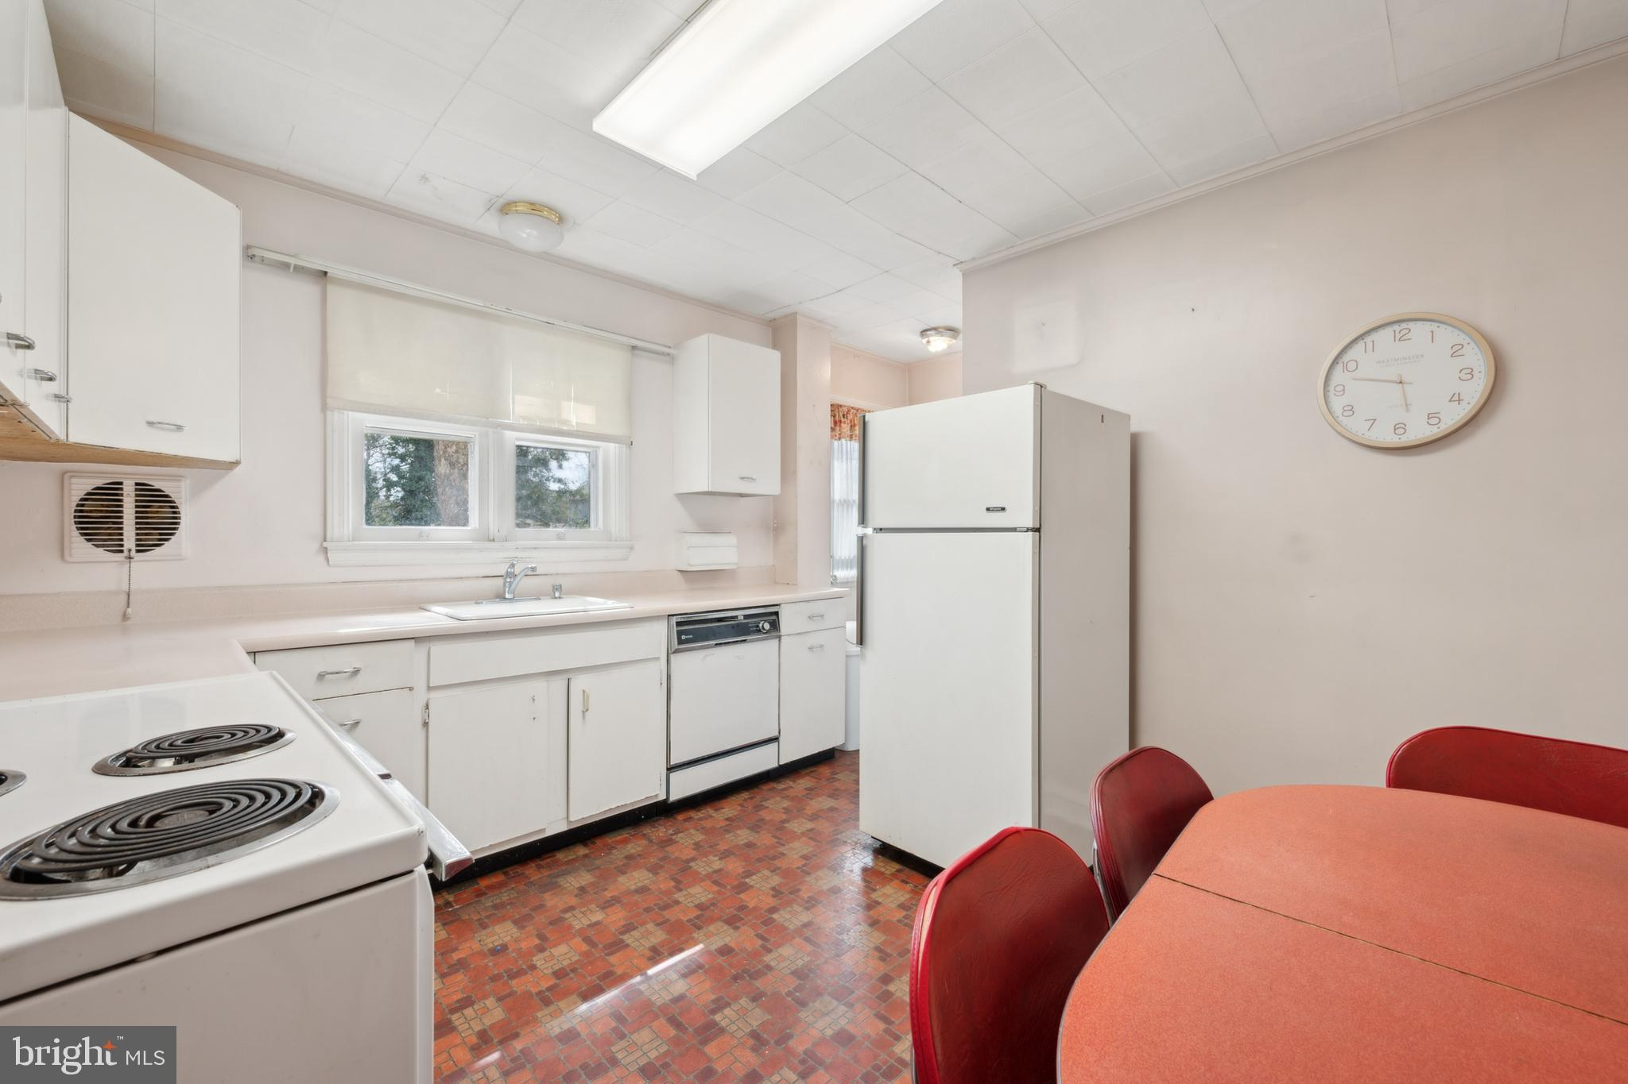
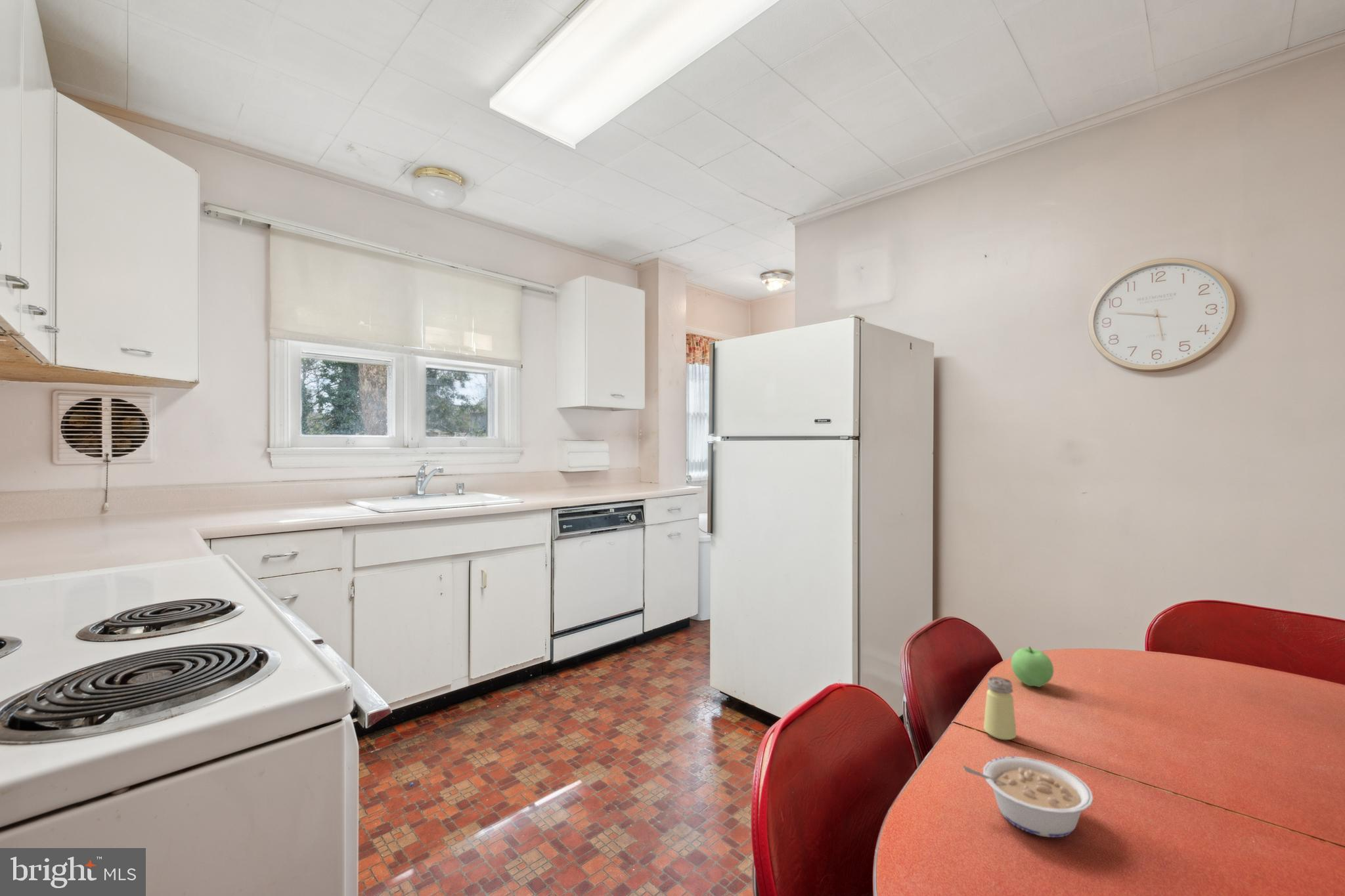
+ saltshaker [983,676,1017,740]
+ legume [962,756,1094,838]
+ apple [1011,646,1055,688]
